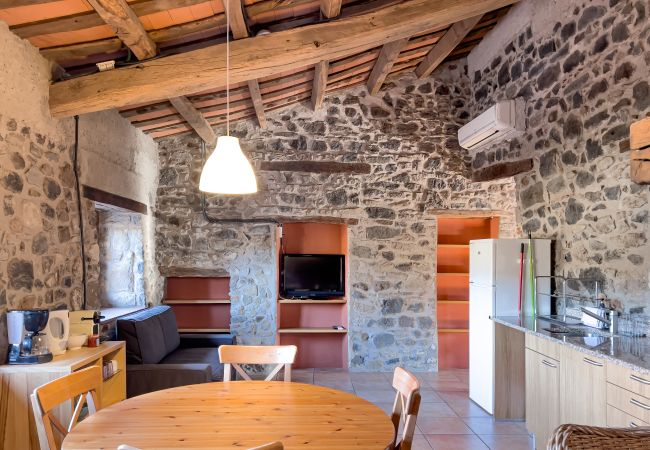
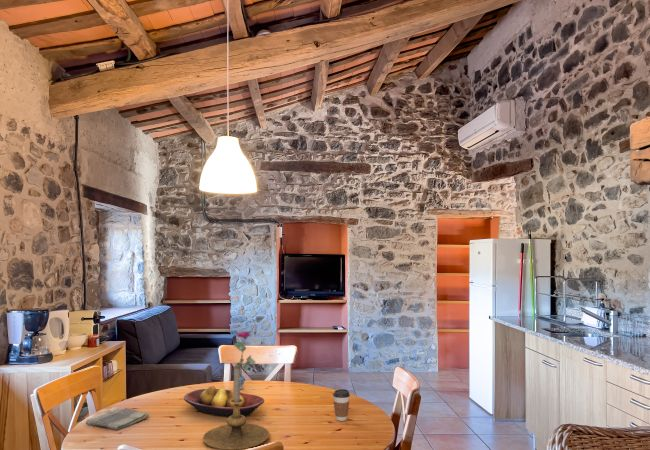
+ fruit bowl [183,385,265,418]
+ coffee cup [332,388,351,422]
+ dish towel [84,406,150,431]
+ vase [233,330,256,390]
+ candle holder [202,365,270,450]
